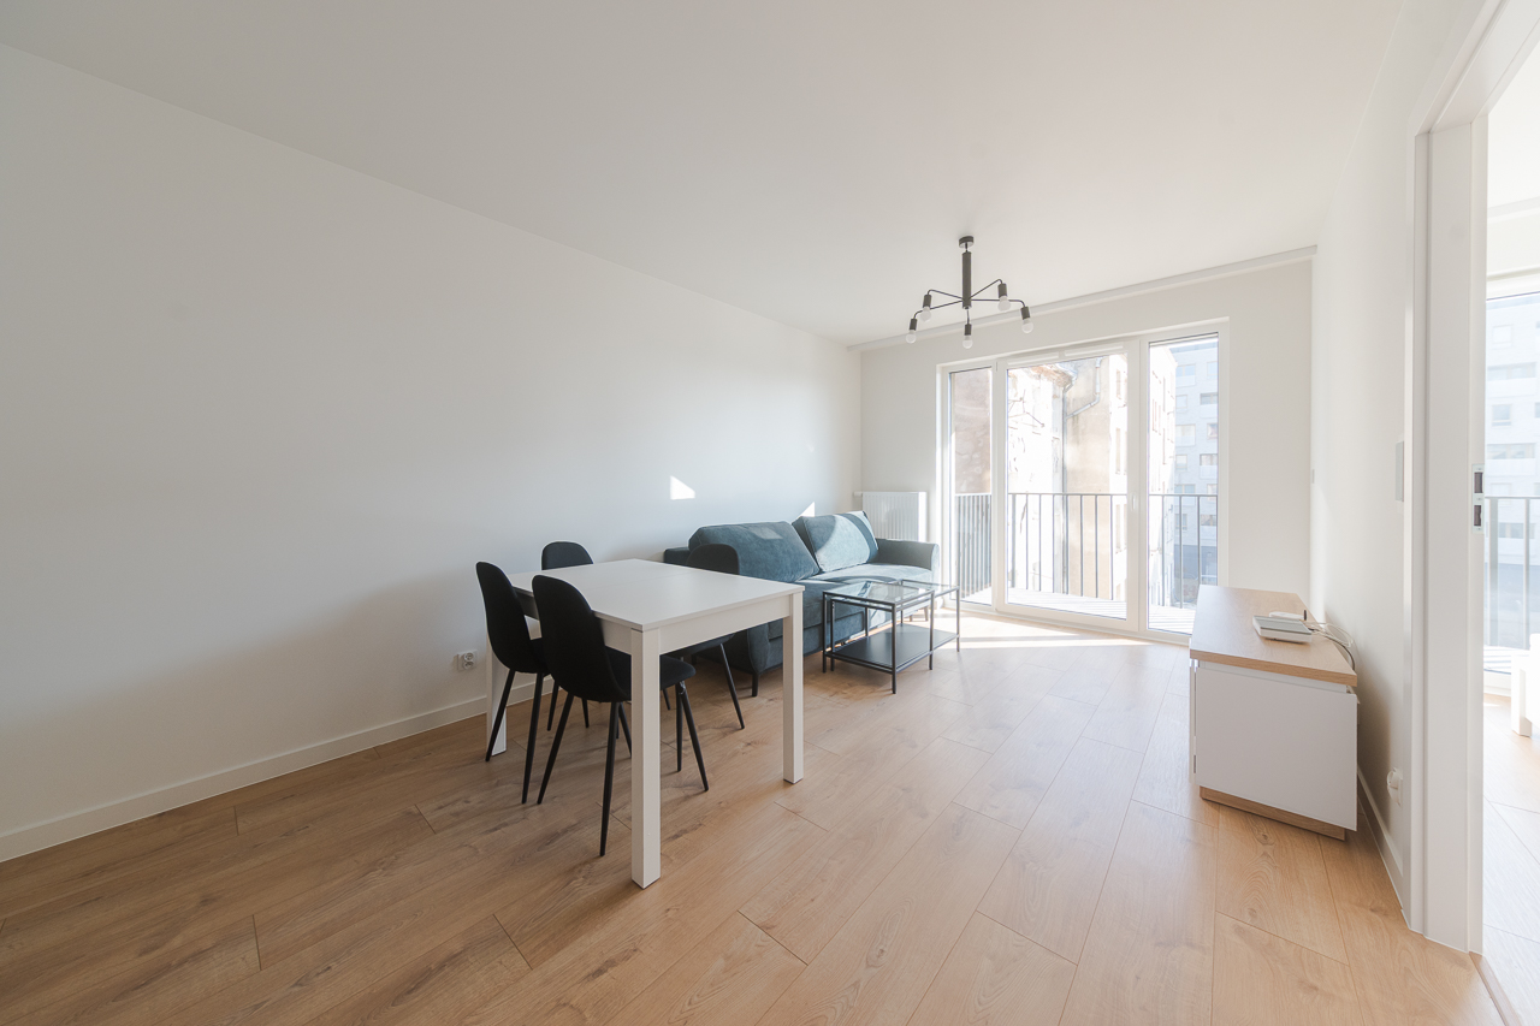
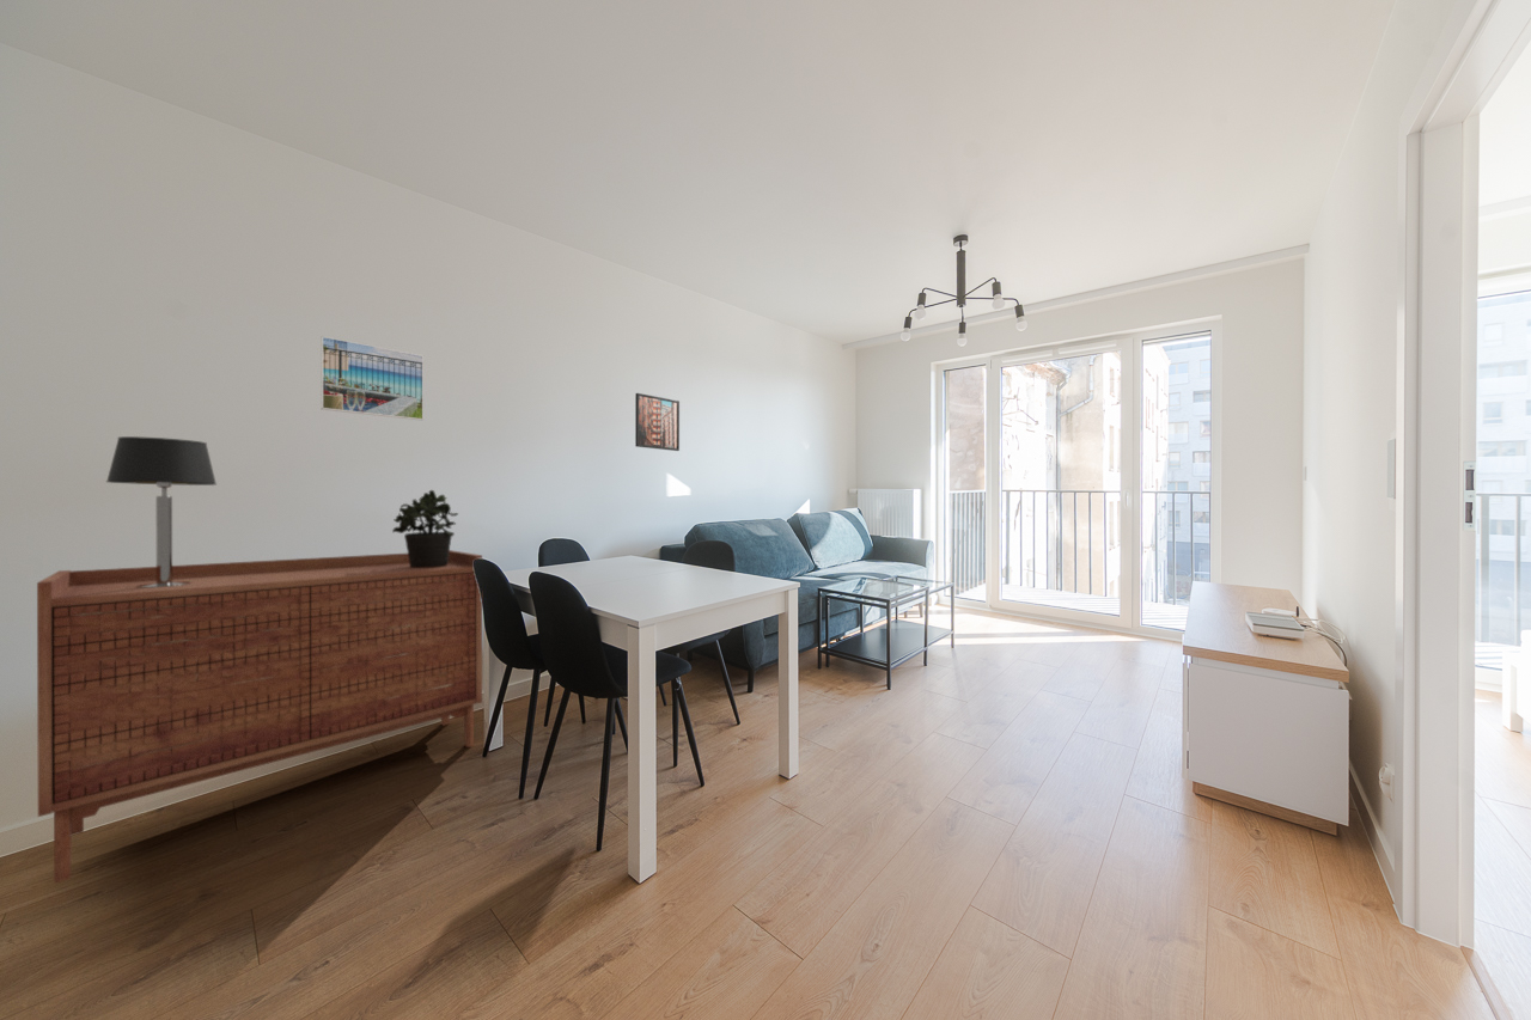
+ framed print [319,335,425,421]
+ sideboard [36,549,483,884]
+ potted plant [391,489,459,568]
+ table lamp [105,435,218,588]
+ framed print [634,392,681,452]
